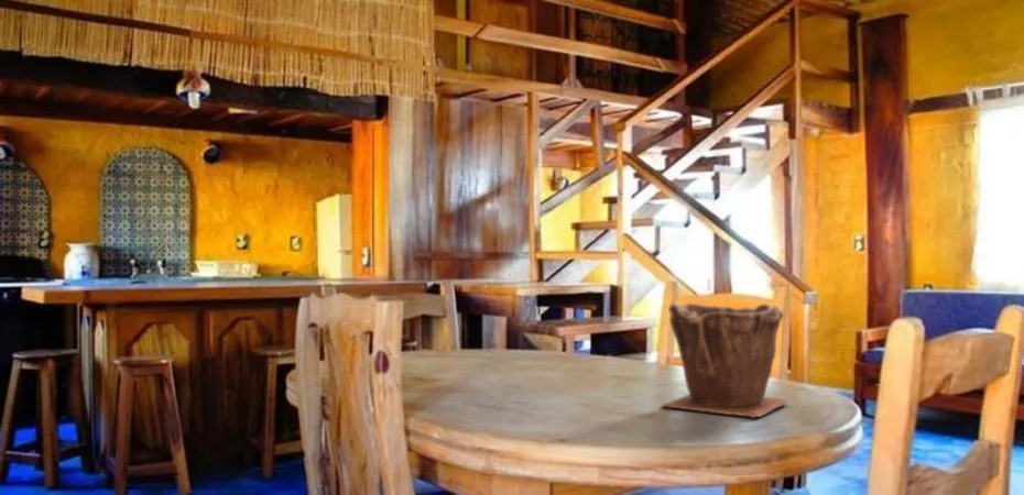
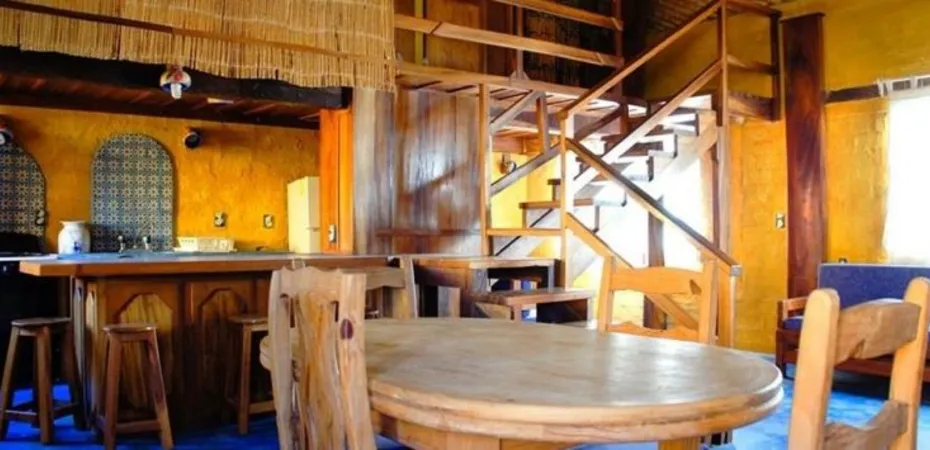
- plant pot [660,301,788,419]
